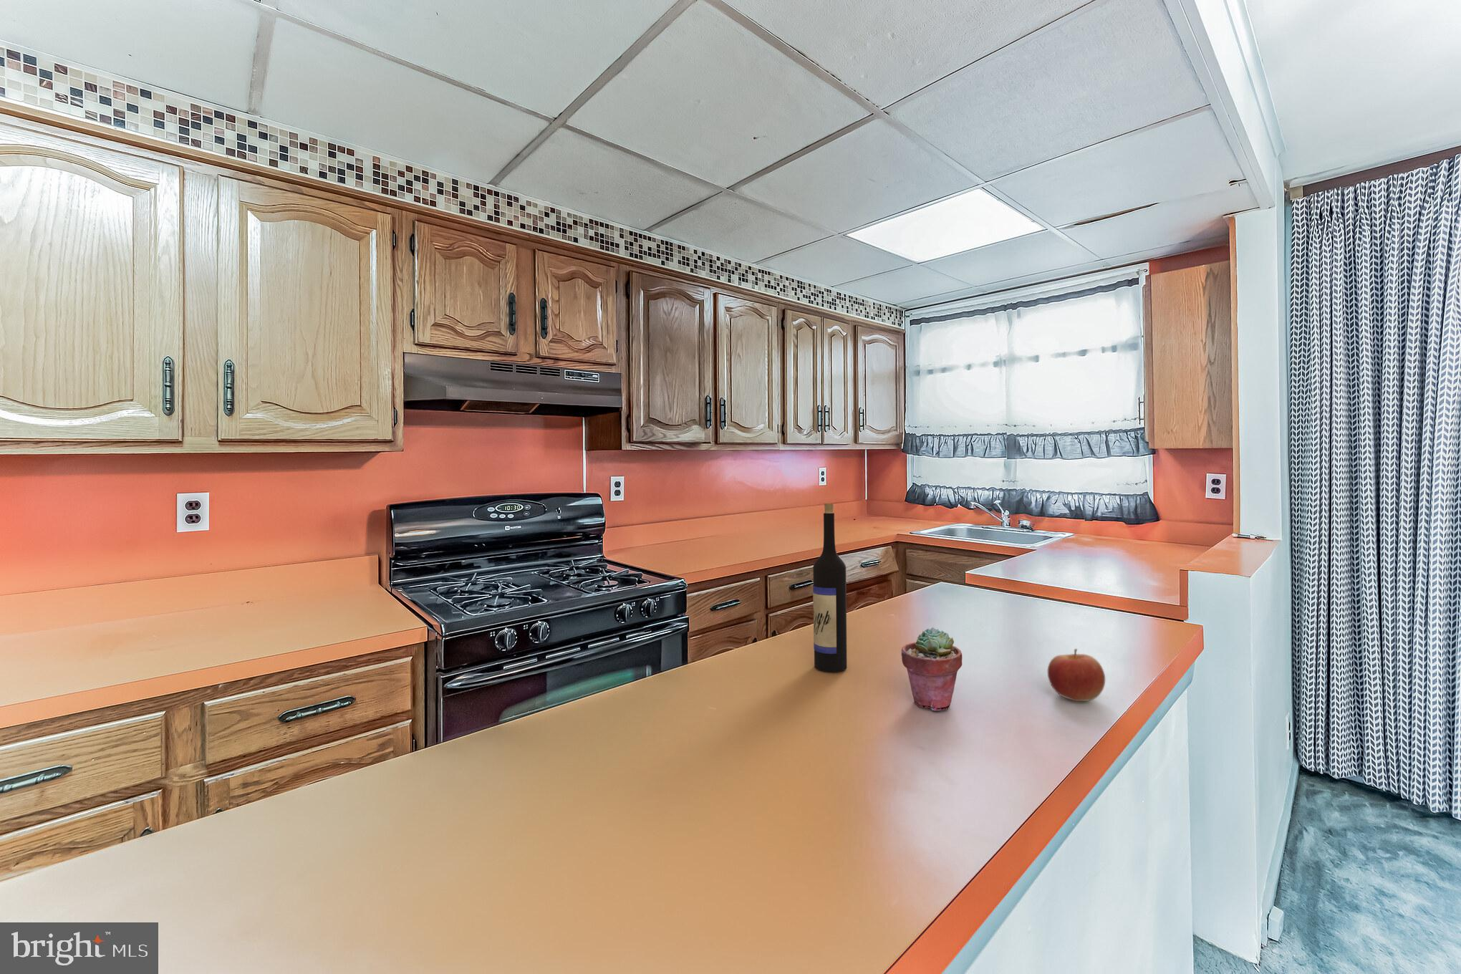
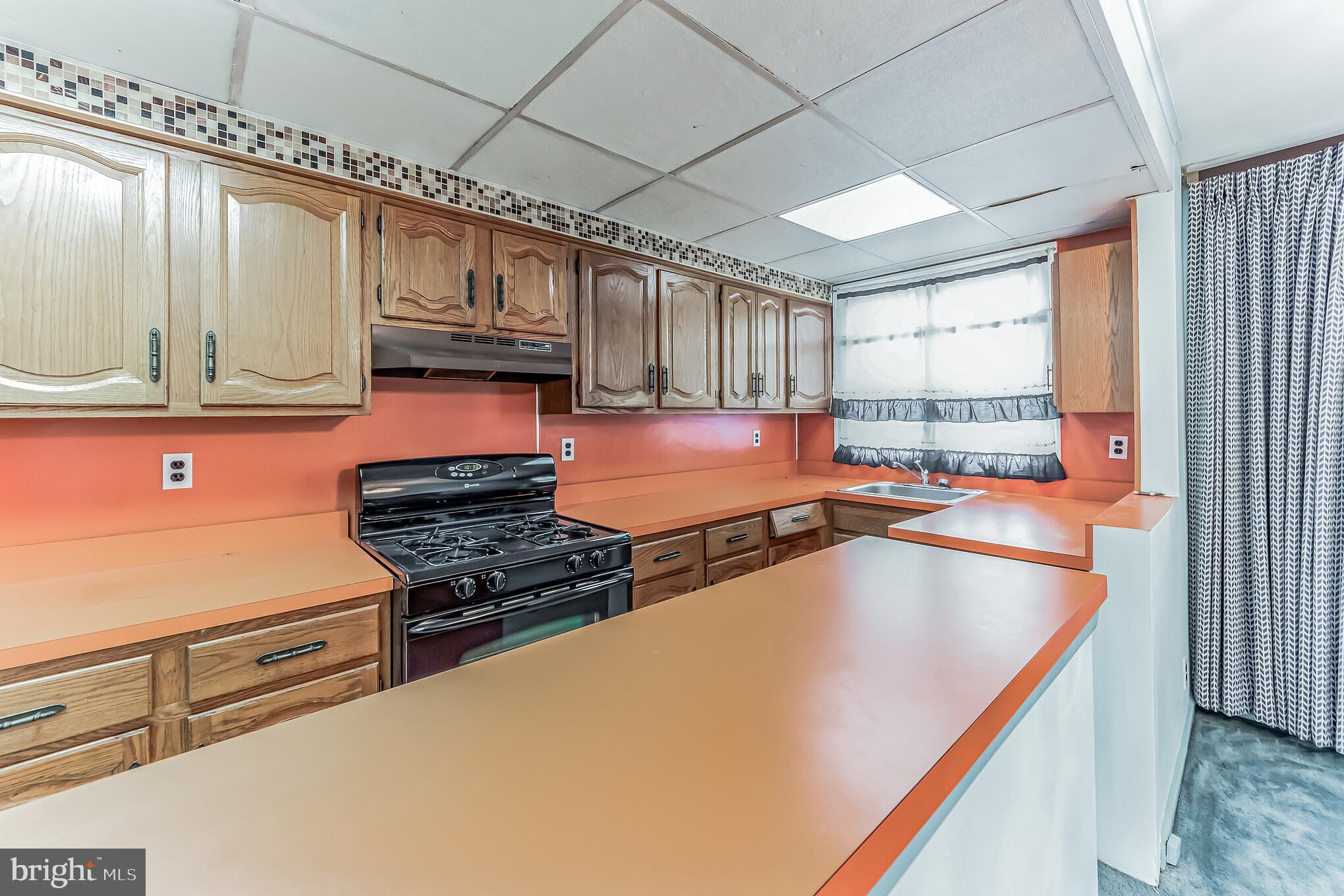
- apple [1047,648,1106,702]
- wine bottle [812,502,847,673]
- potted succulent [901,626,962,712]
